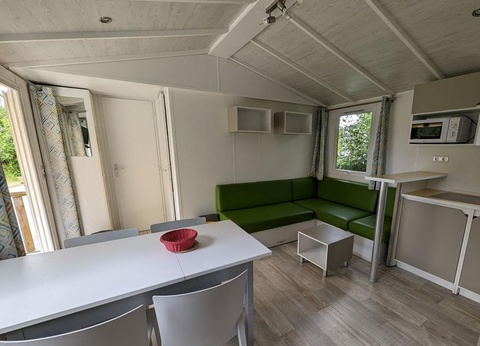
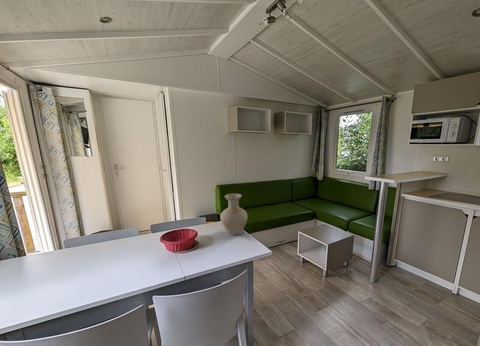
+ vase [219,193,248,236]
